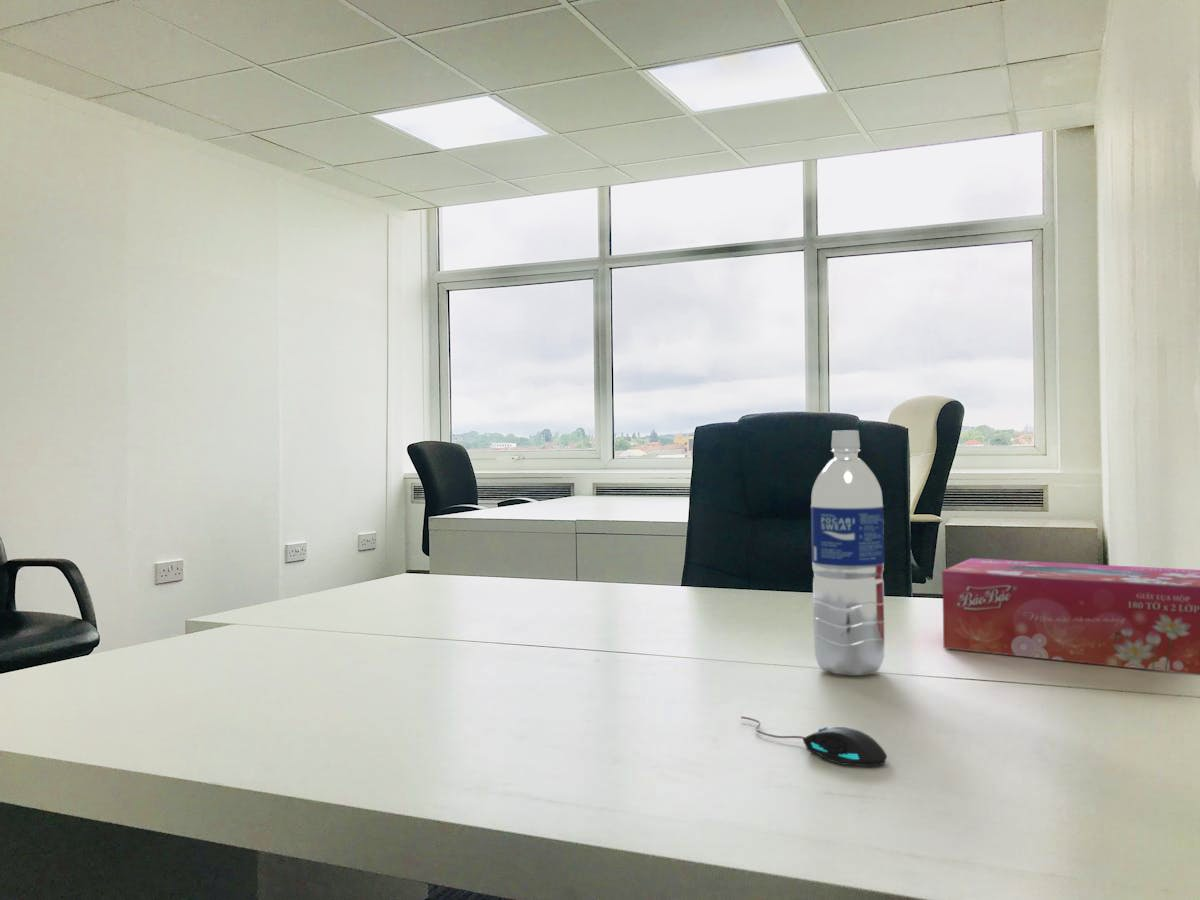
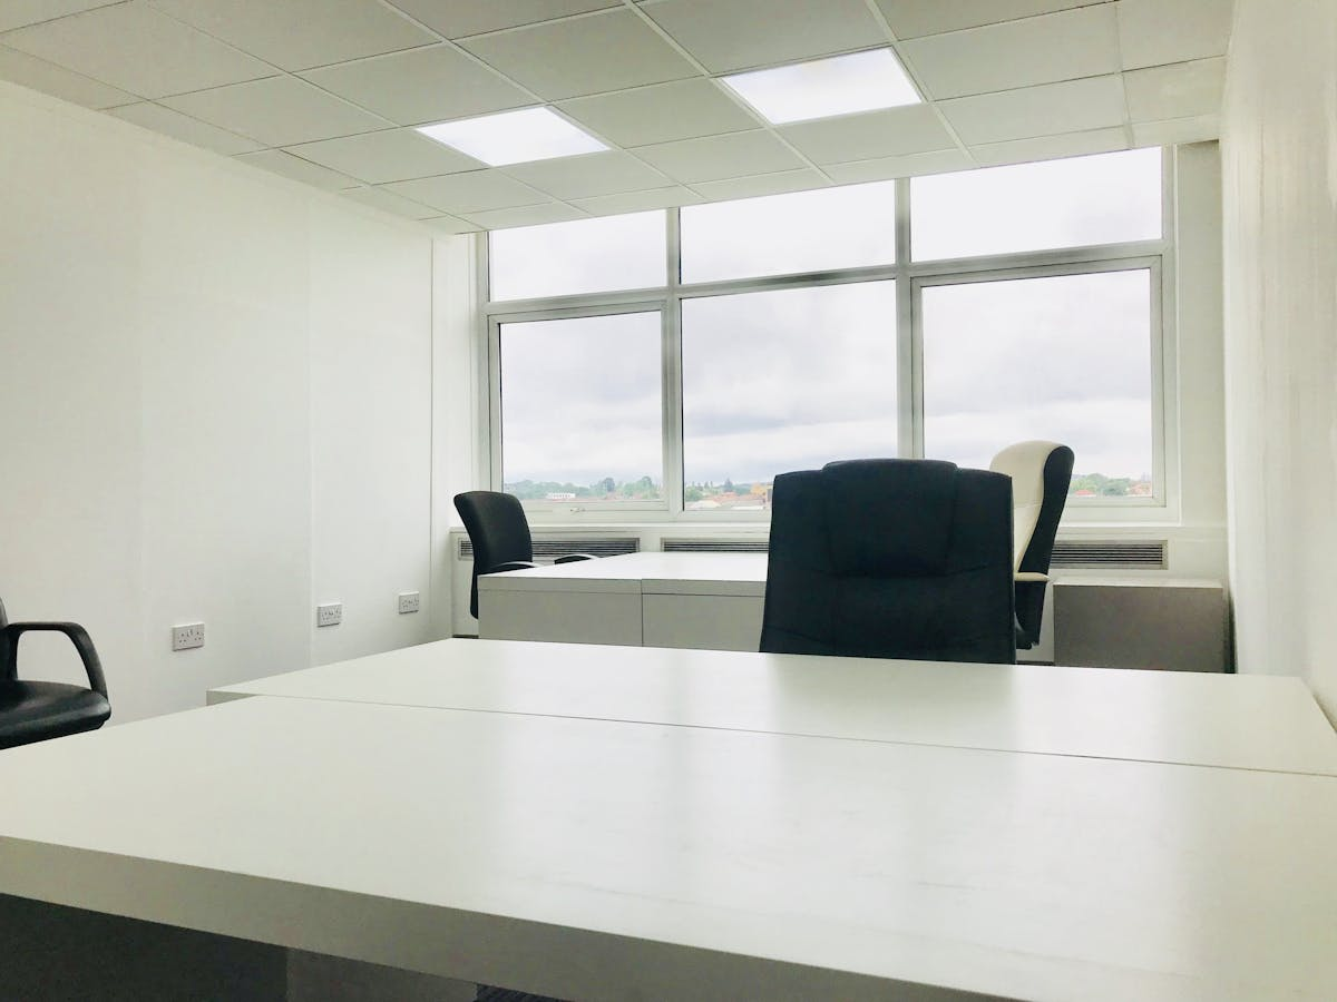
- tissue box [941,557,1200,676]
- mouse [740,715,888,767]
- water bottle [810,429,886,676]
